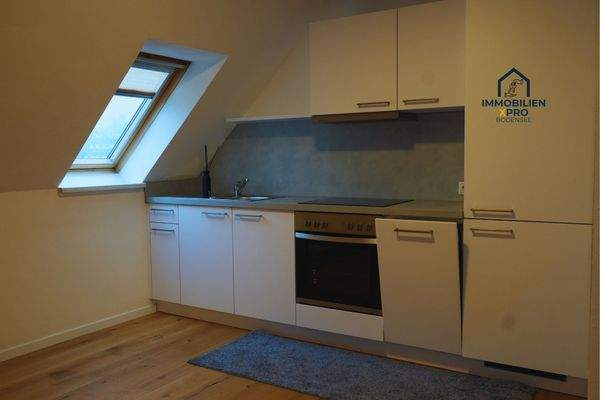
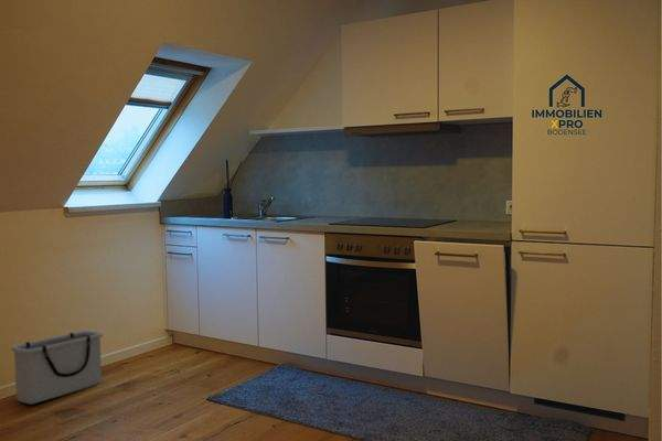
+ storage bin [10,329,104,406]
